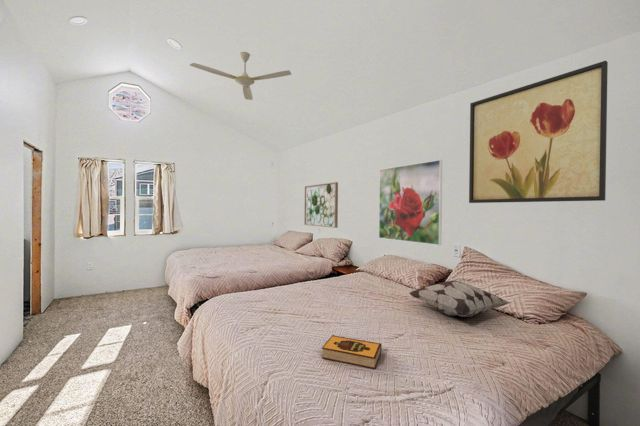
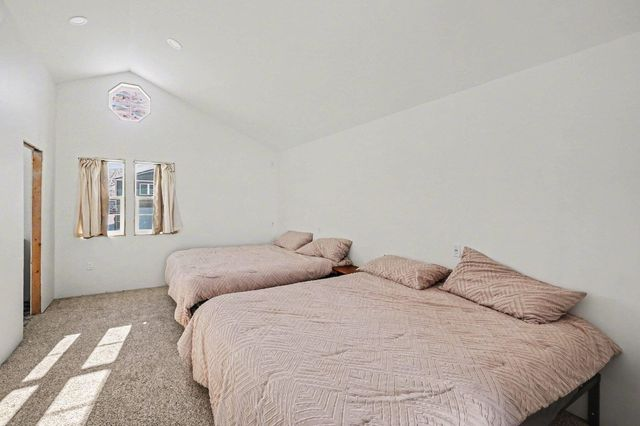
- hardback book [321,334,383,370]
- wall art [303,181,339,229]
- decorative pillow [408,279,511,318]
- ceiling fan [189,51,292,101]
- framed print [378,159,443,246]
- wall art [468,60,609,204]
